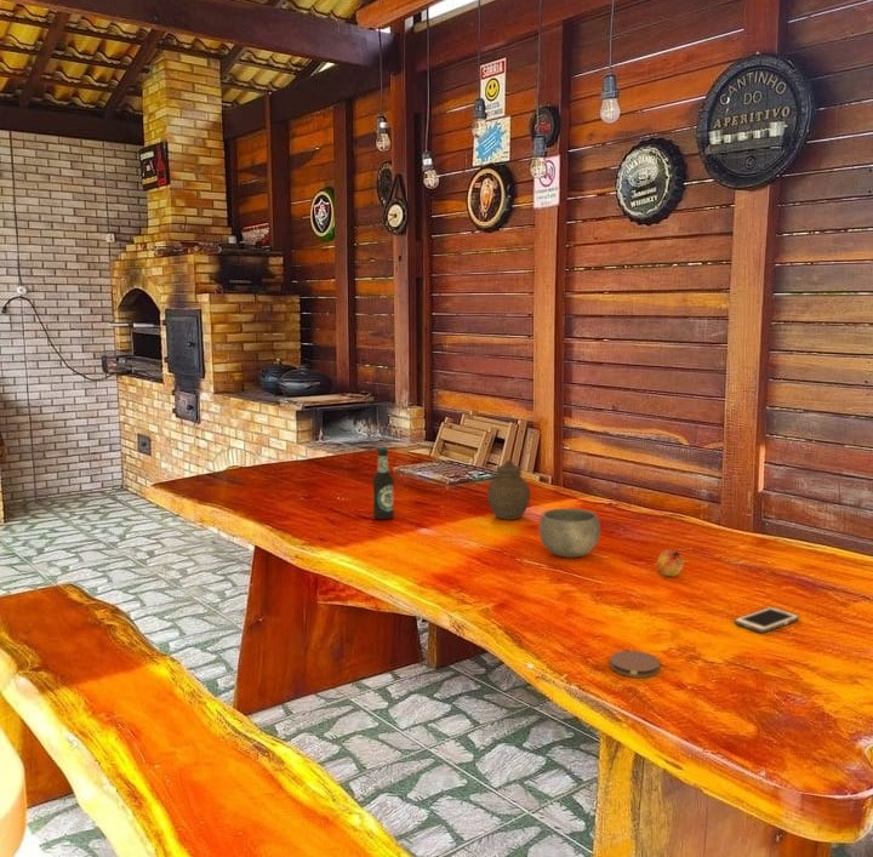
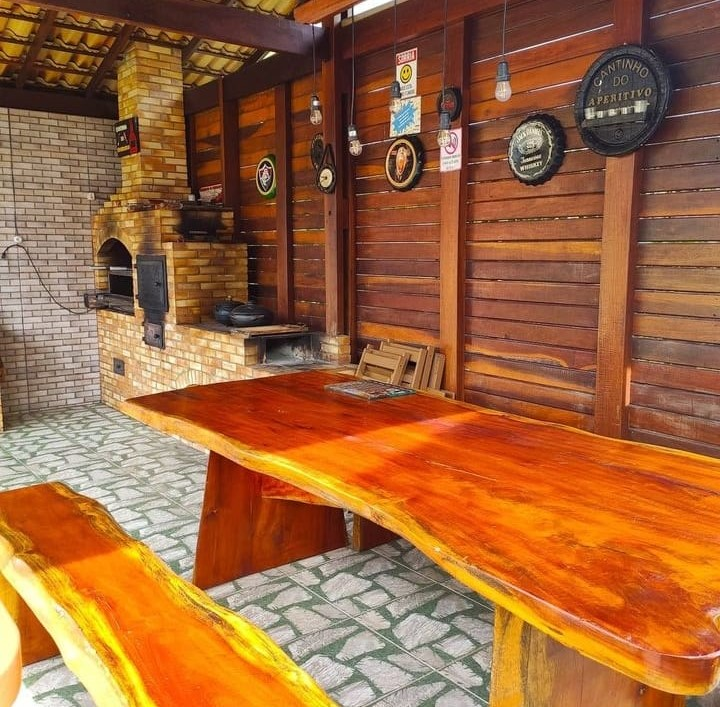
- cell phone [734,606,800,634]
- bottle [372,445,395,520]
- fruit [656,548,685,578]
- bowl [538,508,601,559]
- jar [486,459,531,521]
- coaster [609,650,661,679]
